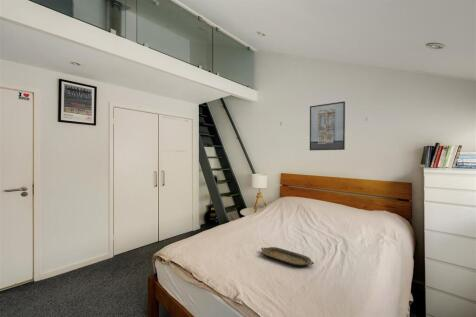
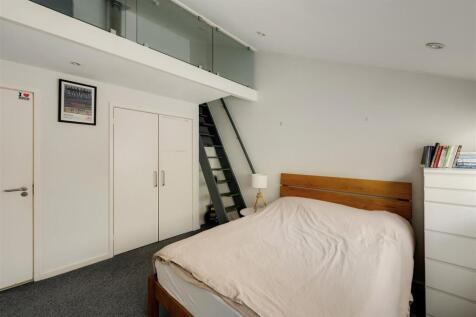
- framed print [309,100,346,151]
- serving tray [260,246,315,267]
